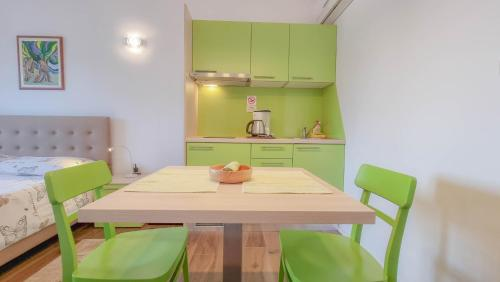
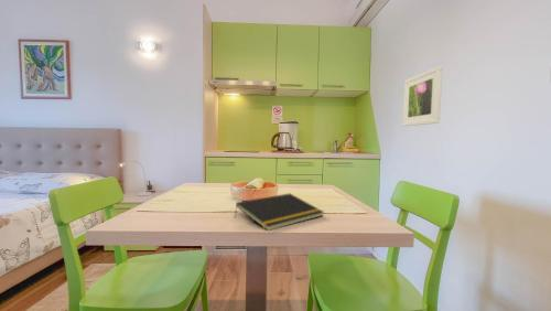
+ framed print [401,65,444,127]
+ notepad [234,192,325,232]
